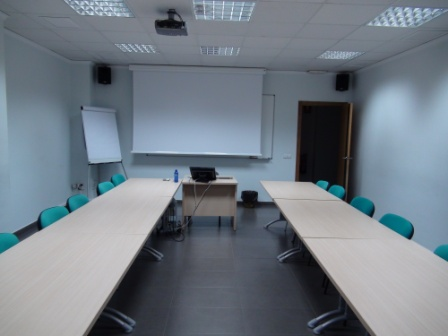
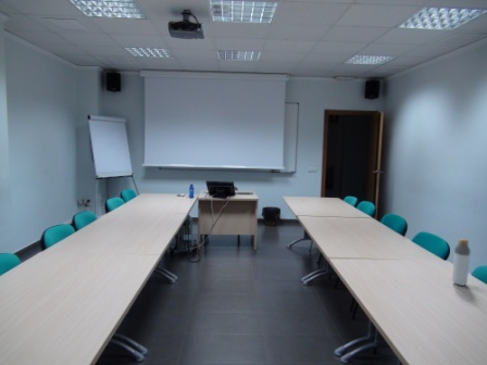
+ bottle [451,238,472,287]
